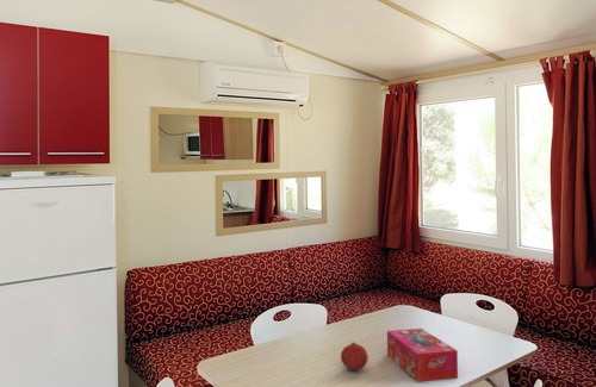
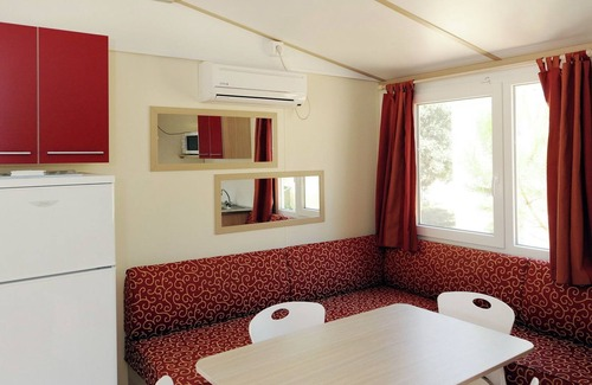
- fruit [340,342,370,372]
- tissue box [386,327,459,383]
